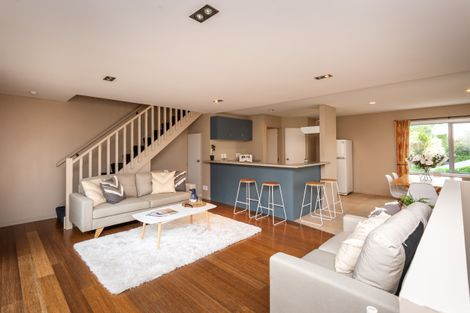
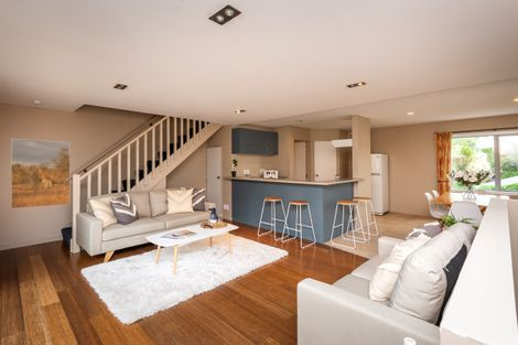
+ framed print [10,138,72,209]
